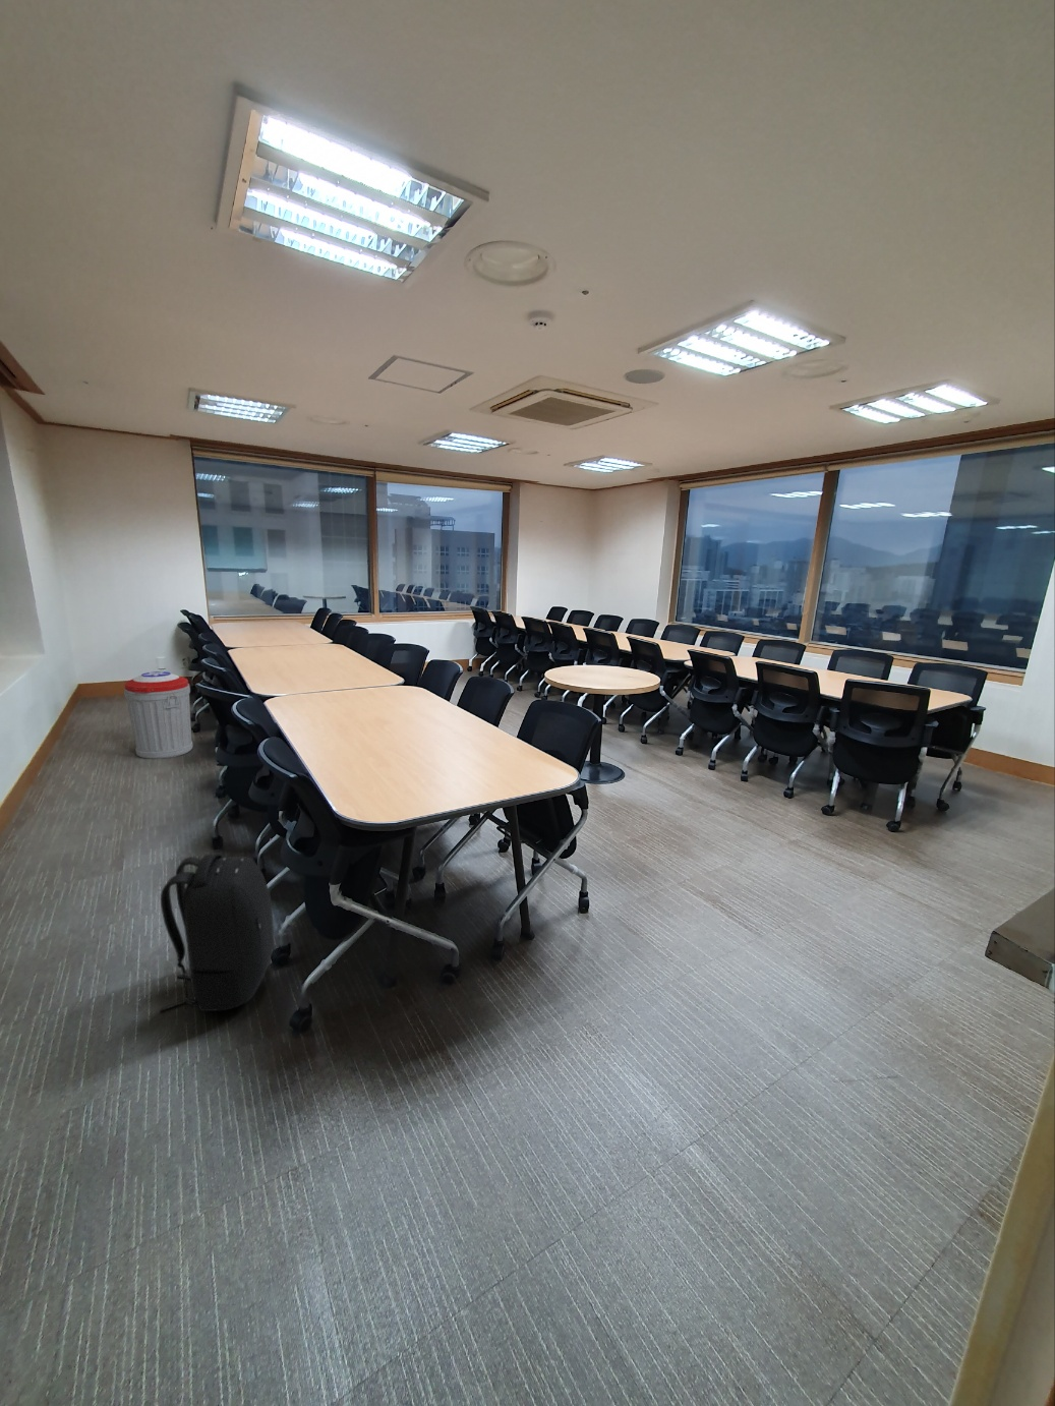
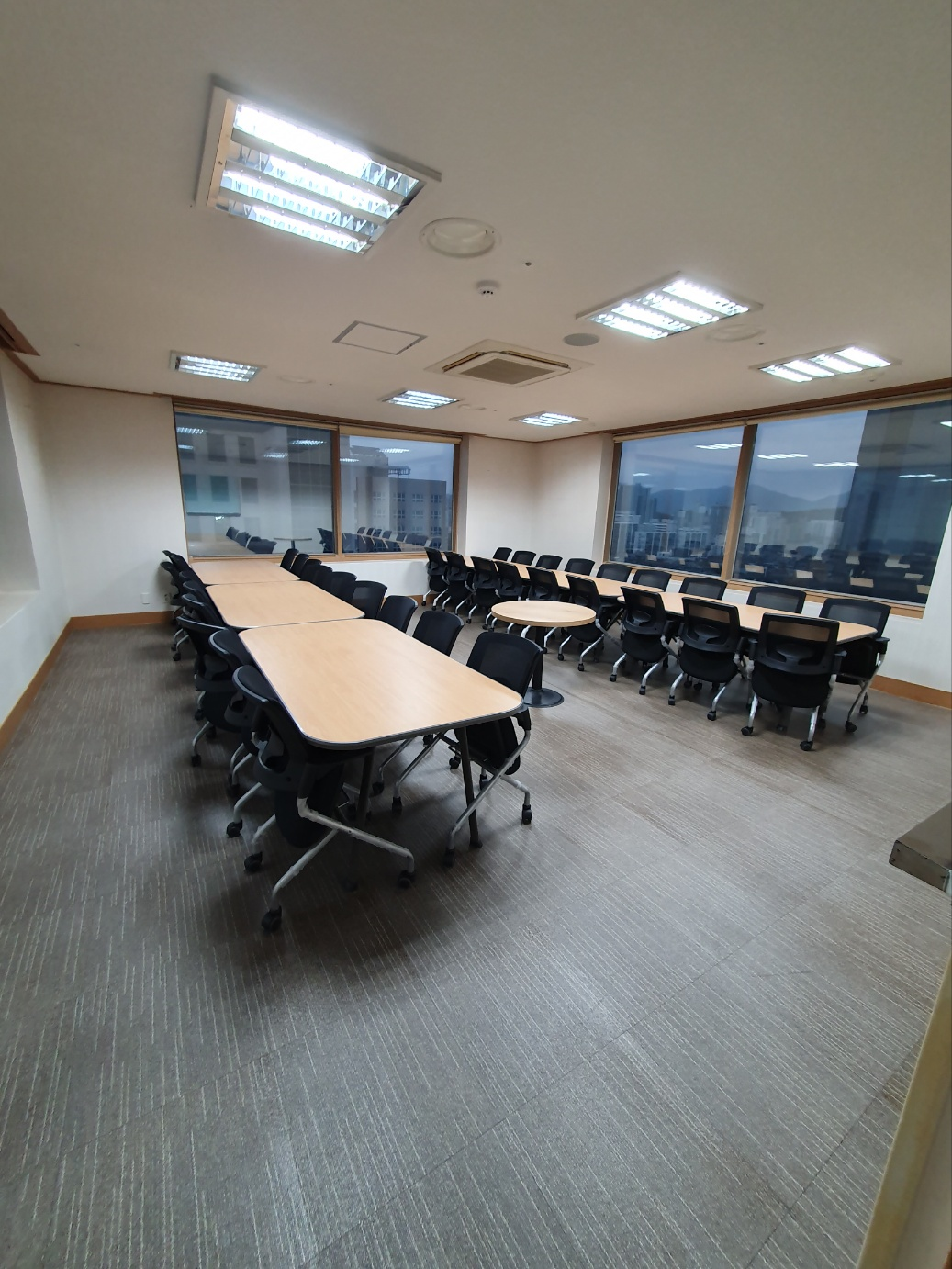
- backpack [158,852,275,1014]
- trash can [123,670,193,760]
